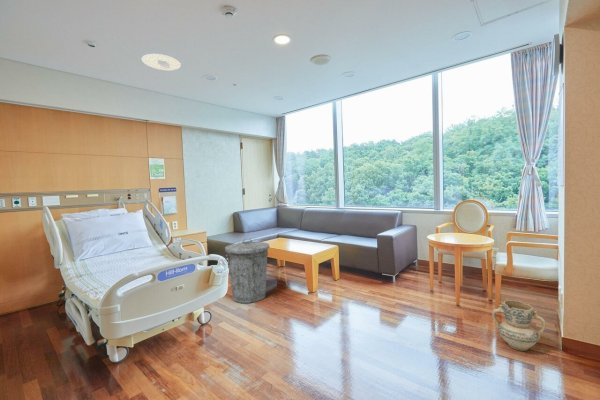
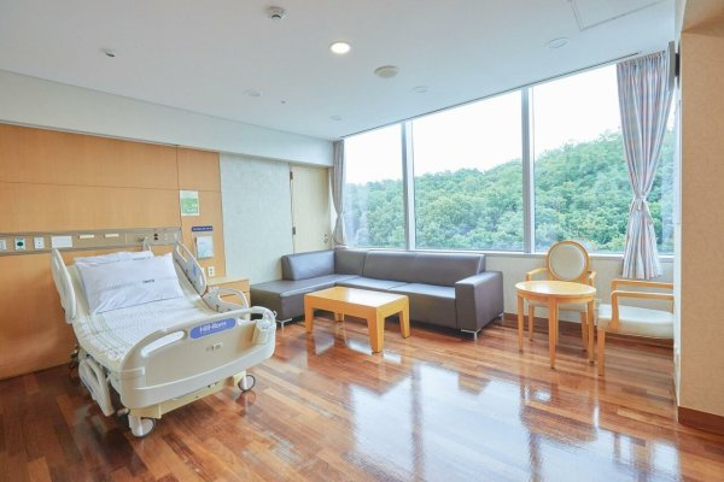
- ceramic jug [491,299,547,352]
- trash can [224,237,270,304]
- recessed light [141,53,182,71]
